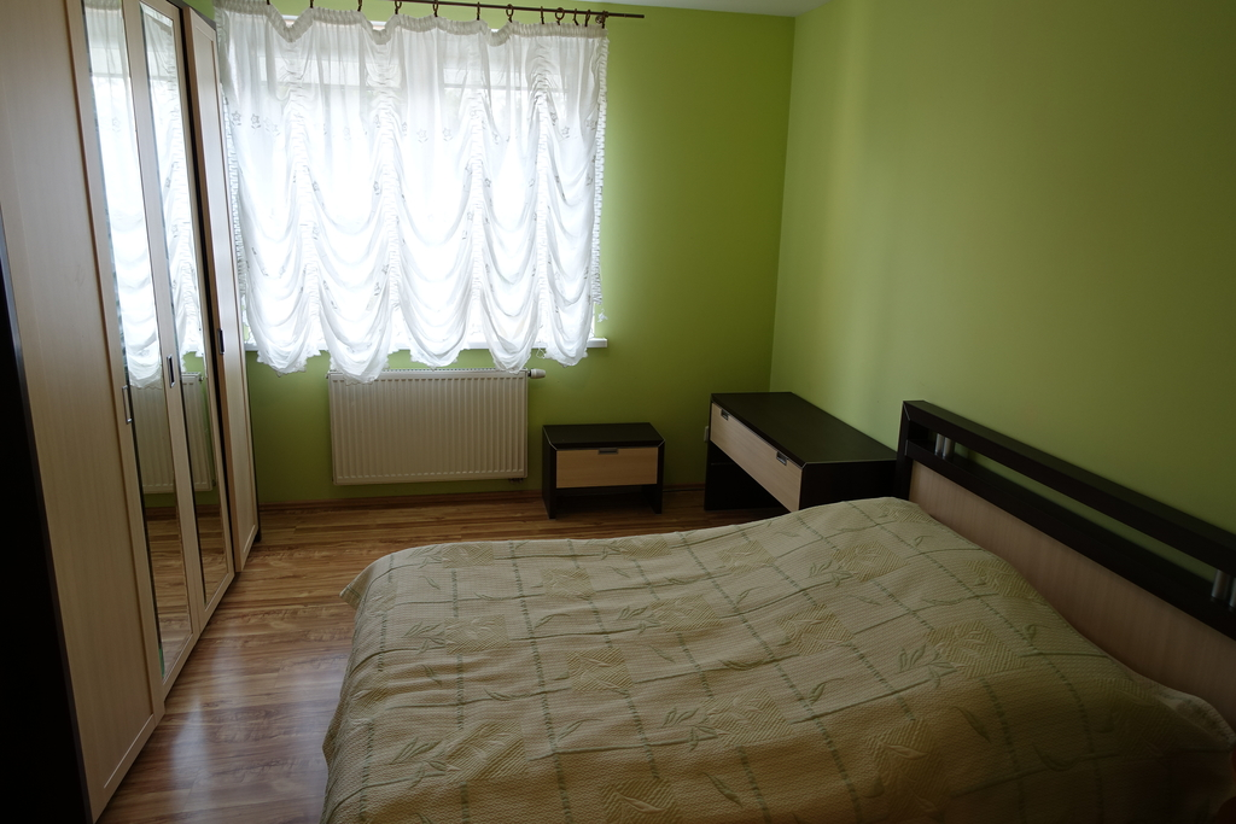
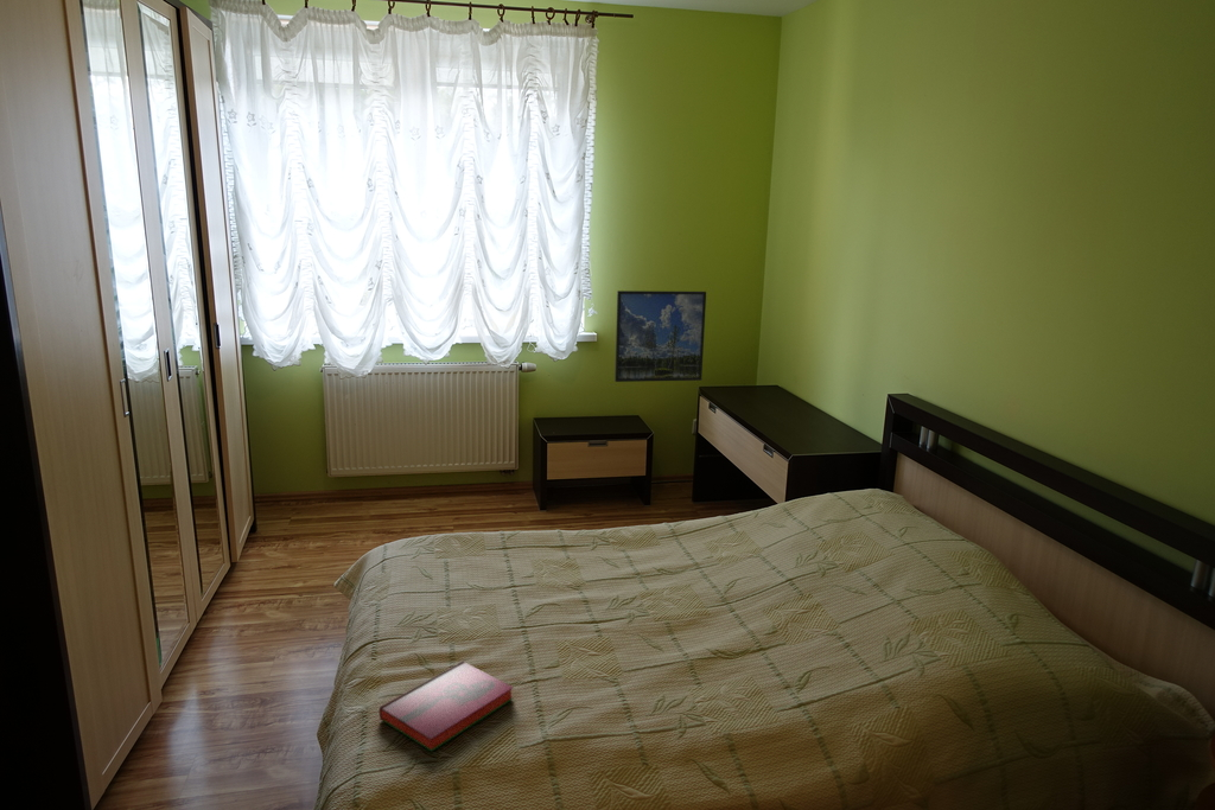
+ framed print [613,289,707,383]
+ hardback book [379,659,515,753]
